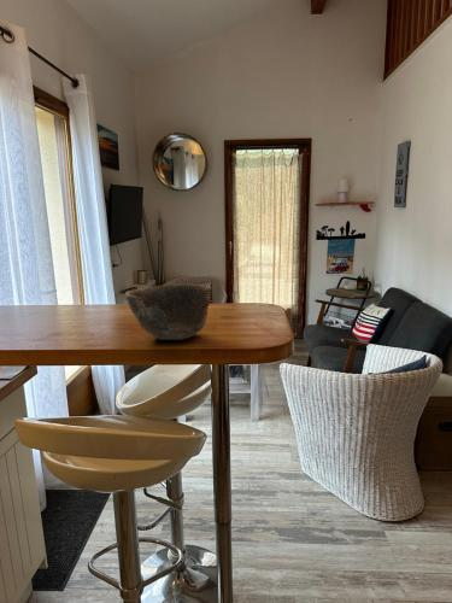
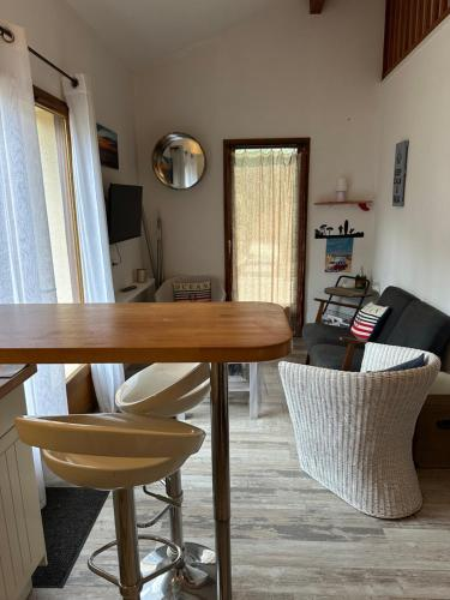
- bowl [124,282,211,341]
